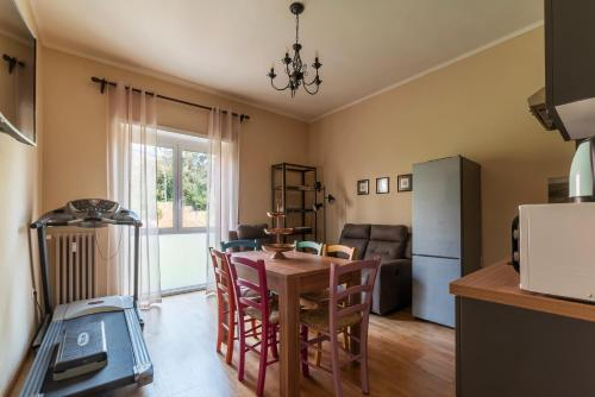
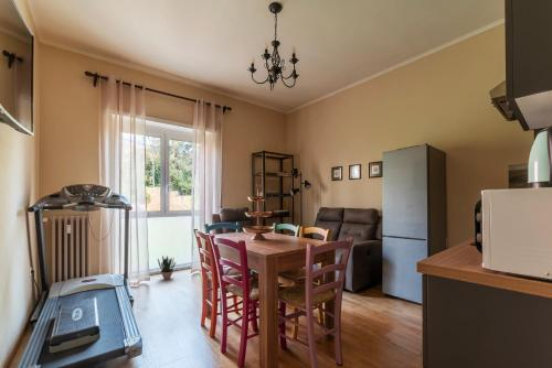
+ potted plant [157,255,177,281]
